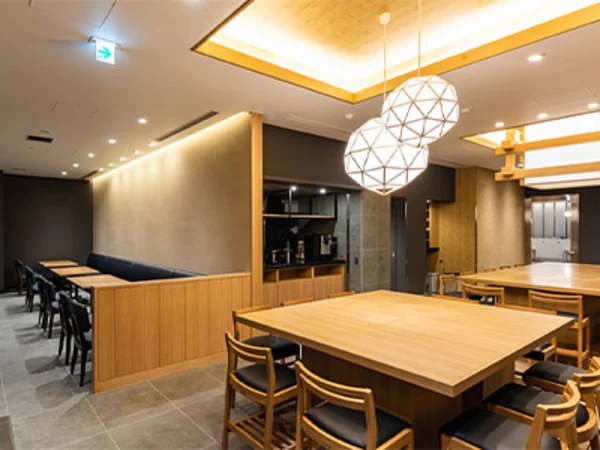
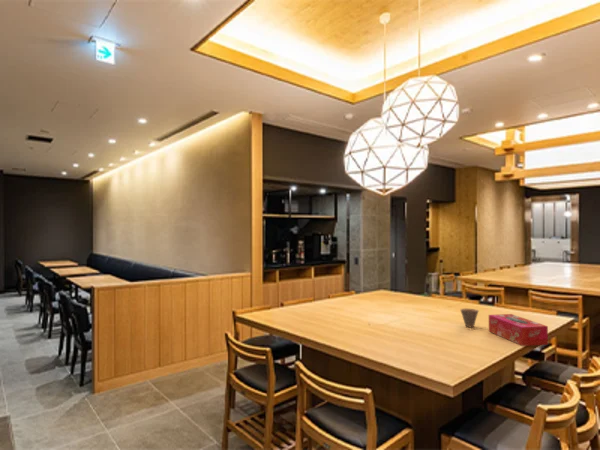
+ tissue box [488,313,549,347]
+ cup [460,307,480,328]
